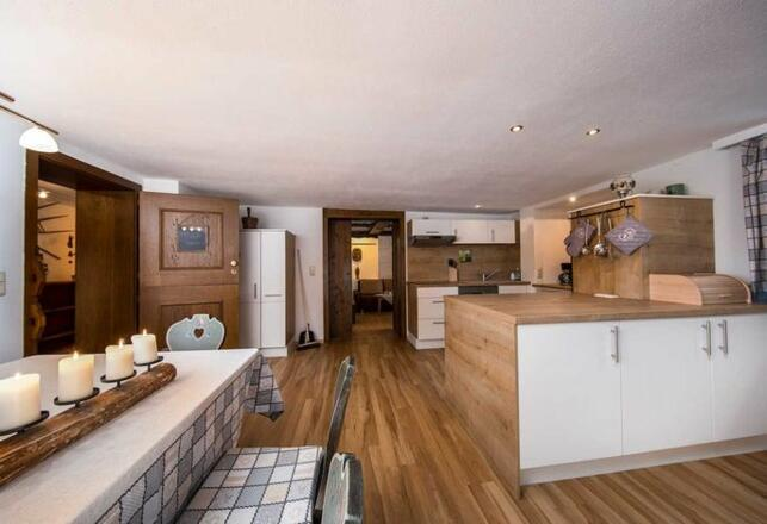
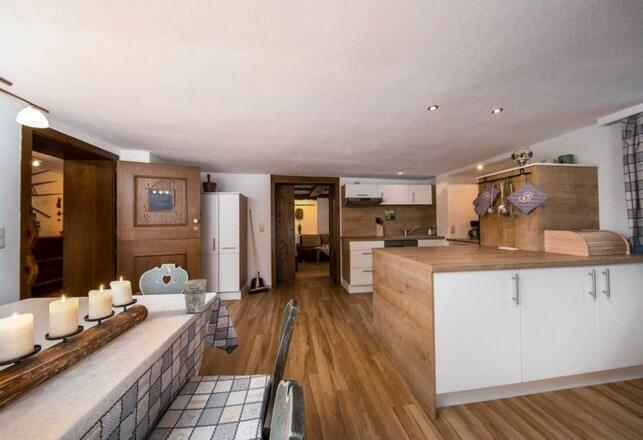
+ cup [182,278,208,314]
